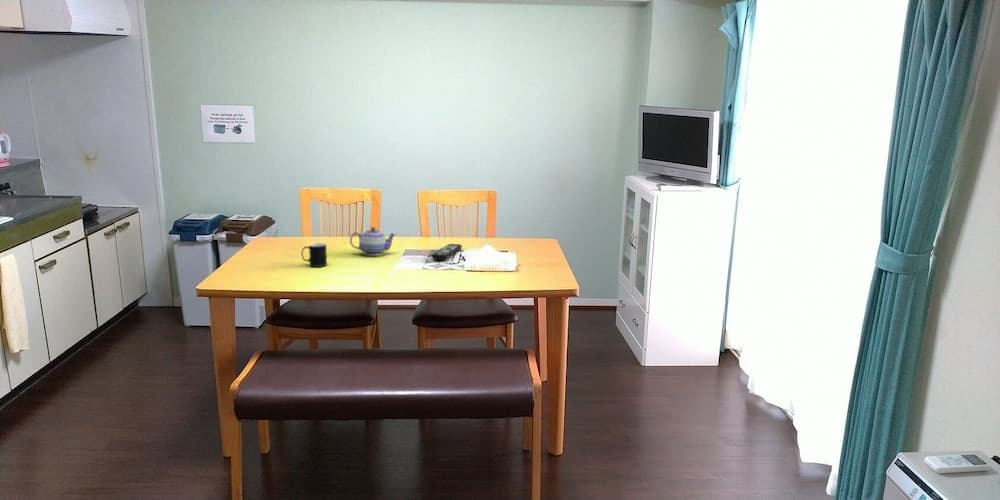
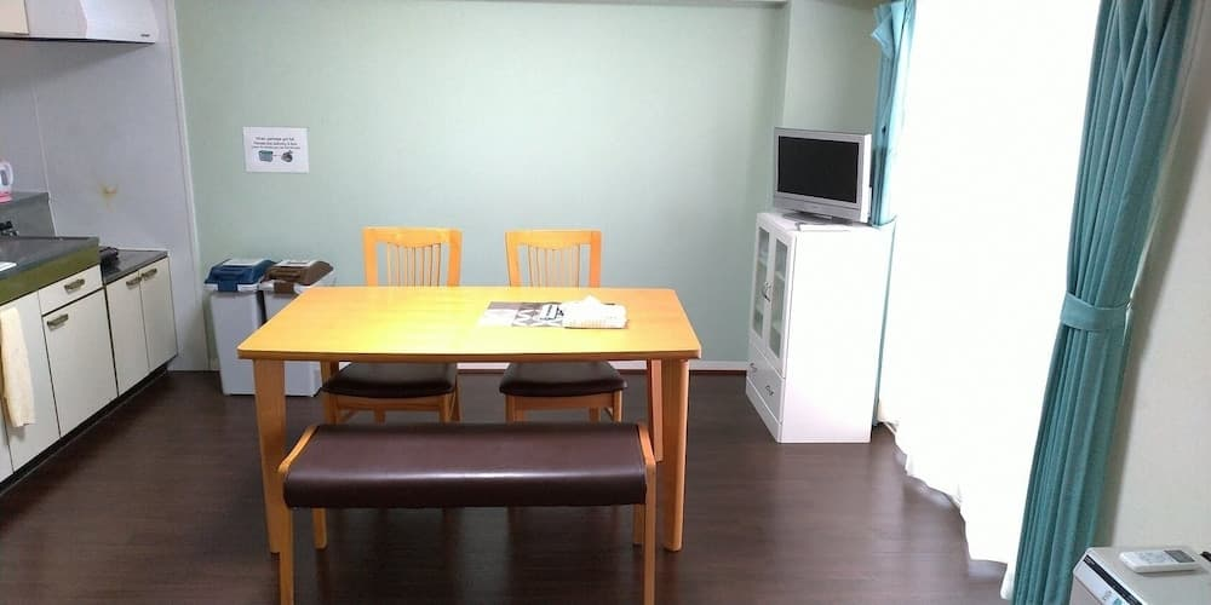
- remote control [431,243,463,261]
- cup [301,242,328,268]
- teapot [349,226,397,257]
